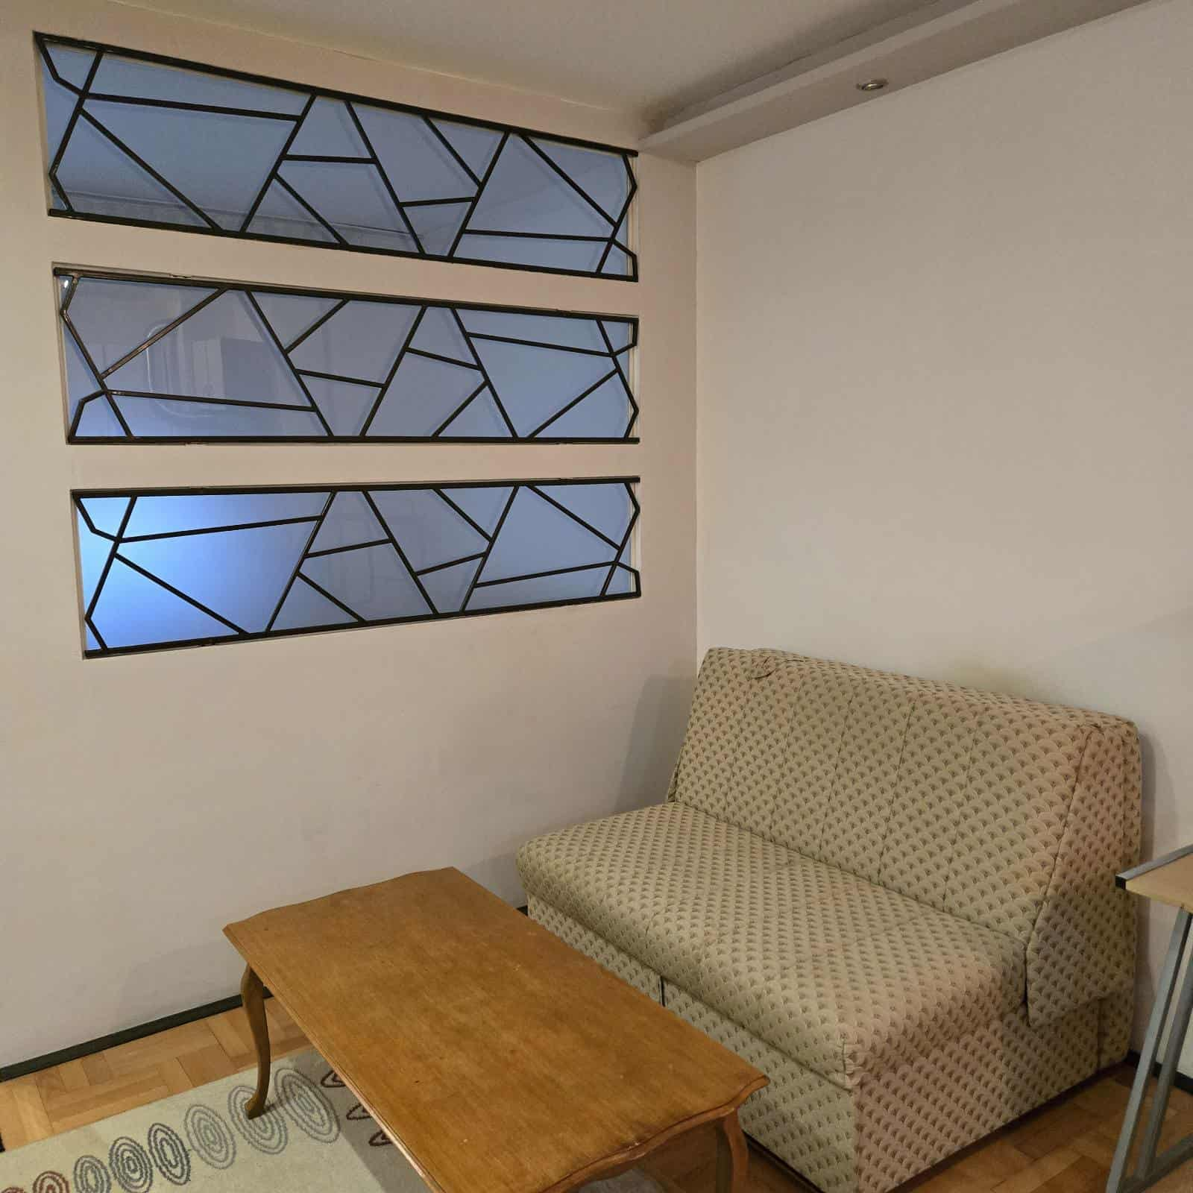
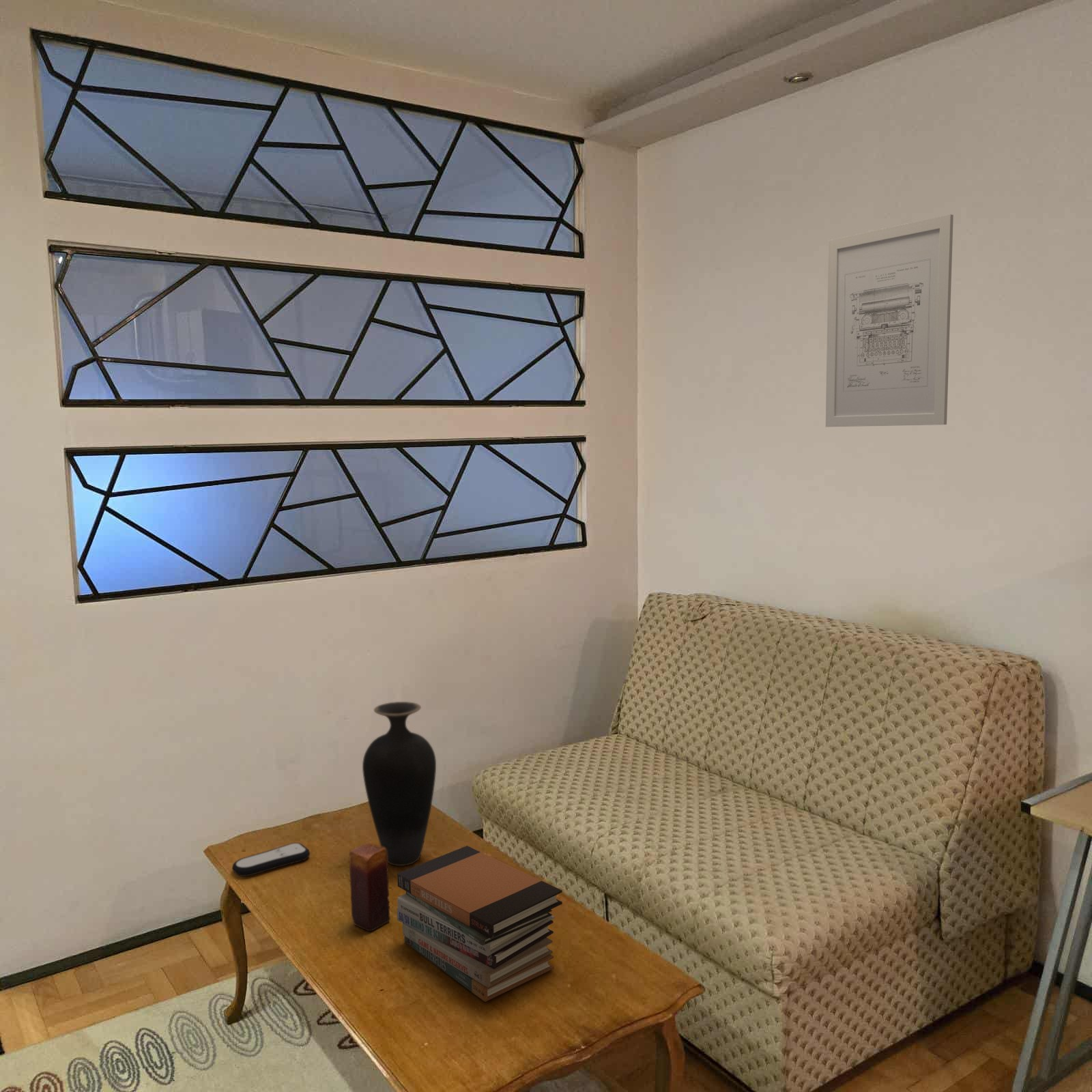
+ book stack [397,845,563,1003]
+ vase [362,701,437,867]
+ candle [349,842,391,932]
+ remote control [231,842,311,877]
+ wall art [825,214,954,428]
